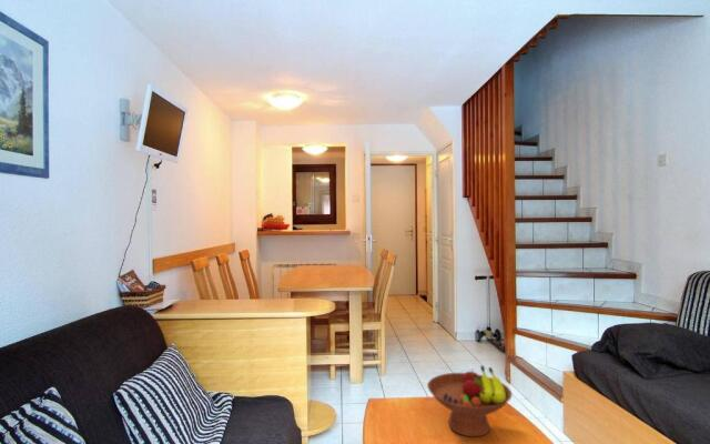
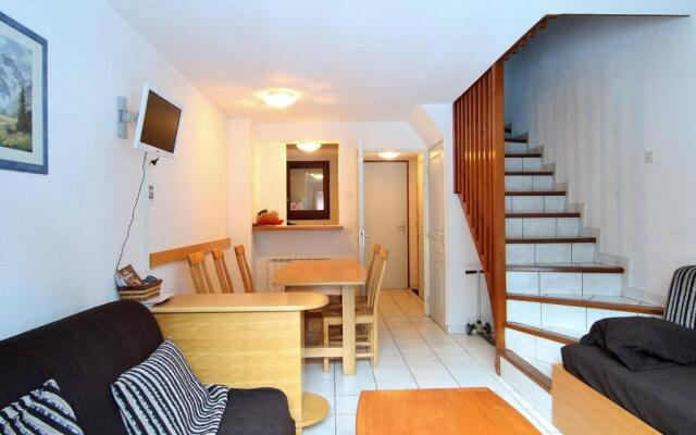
- fruit bowl [426,364,513,437]
